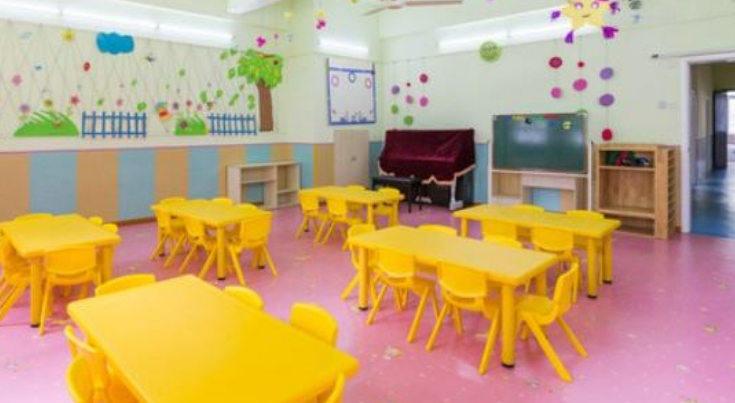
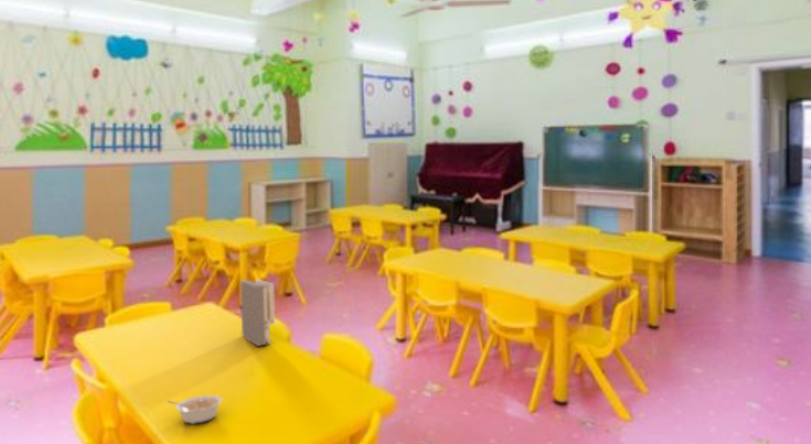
+ legume [167,394,223,425]
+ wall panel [239,278,276,347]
